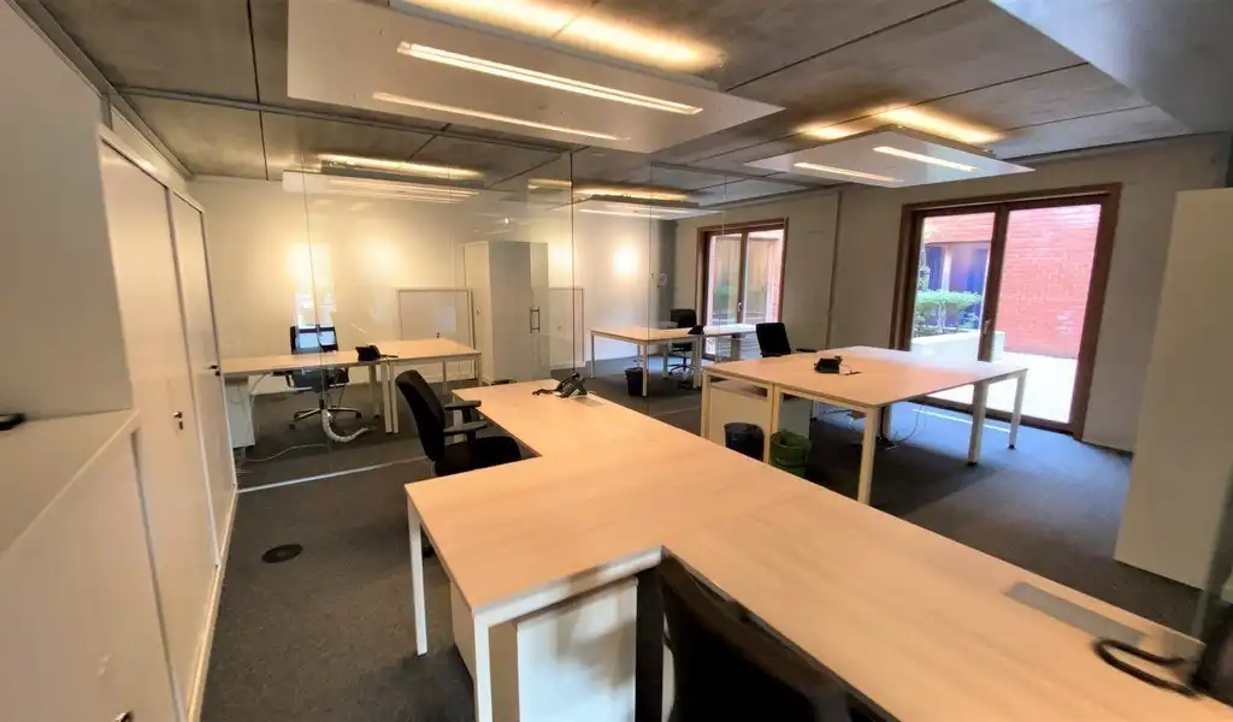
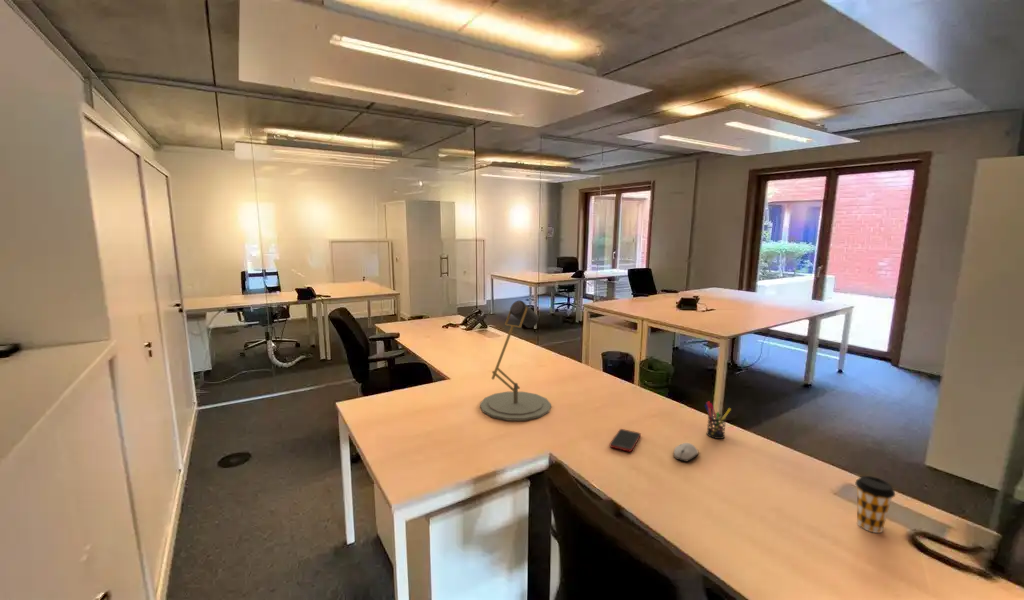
+ desk lamp [479,300,552,422]
+ cell phone [609,428,642,453]
+ coffee cup [854,475,896,534]
+ computer mouse [673,442,699,463]
+ pen holder [704,400,732,440]
